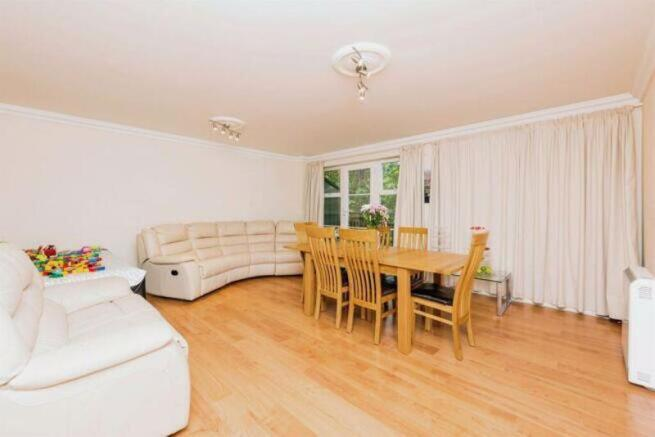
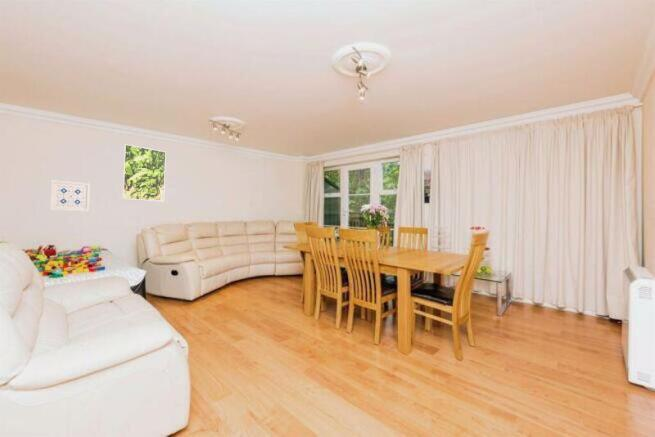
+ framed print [122,143,167,202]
+ wall art [49,179,91,212]
